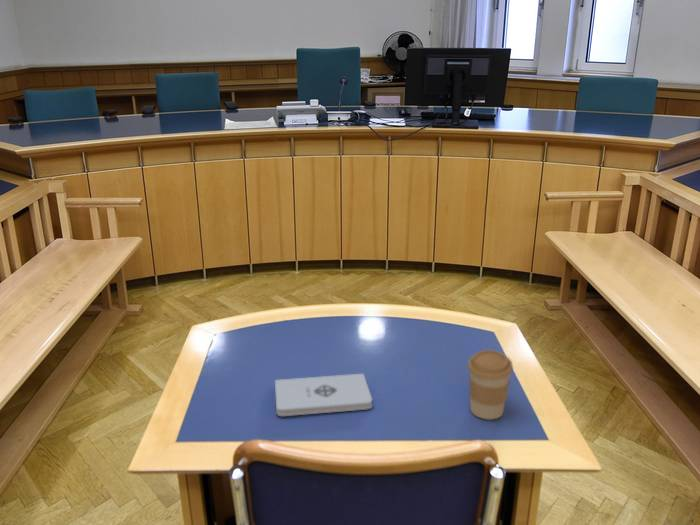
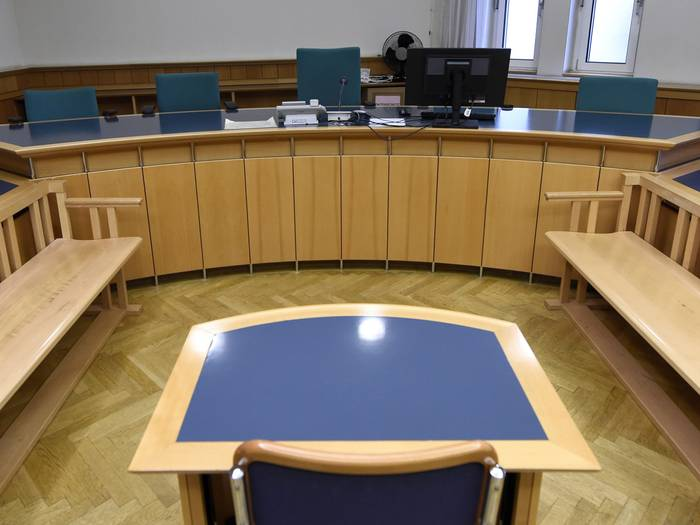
- notepad [274,372,373,417]
- coffee cup [467,349,514,421]
